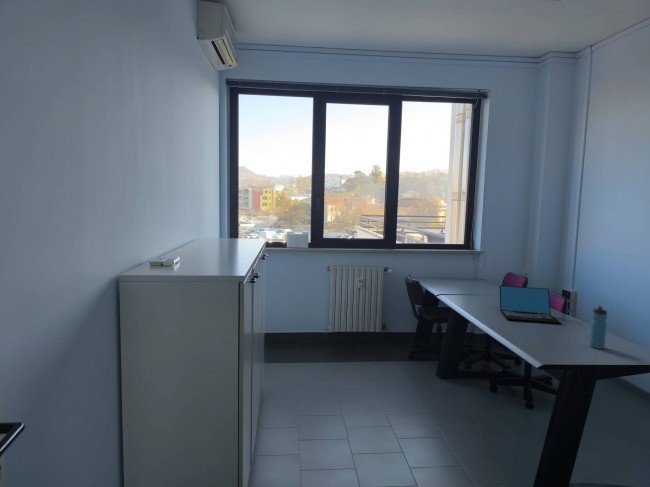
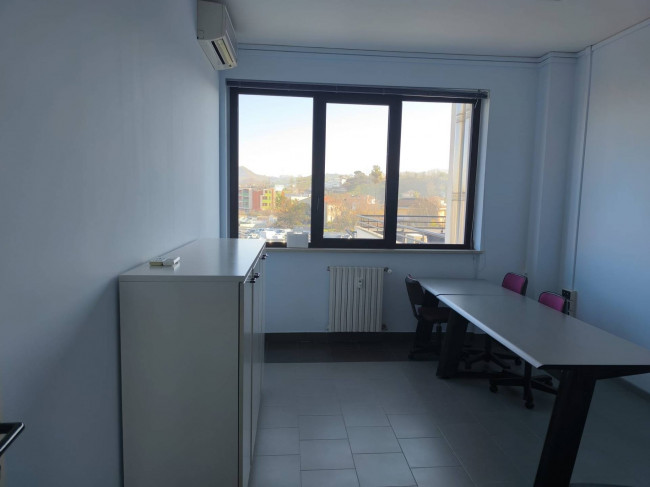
- laptop [499,285,562,325]
- water bottle [588,305,608,350]
